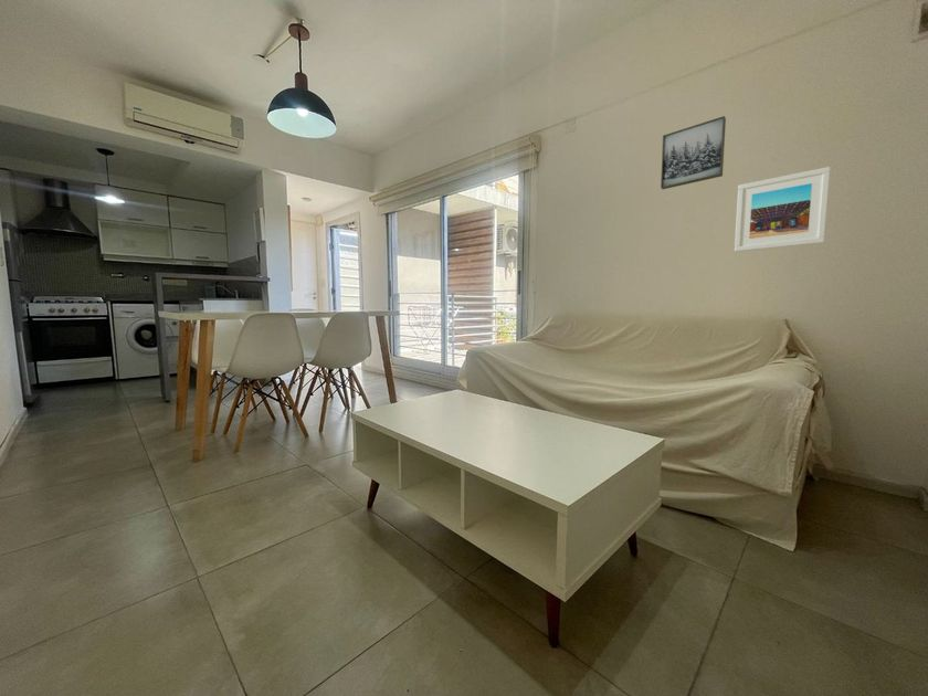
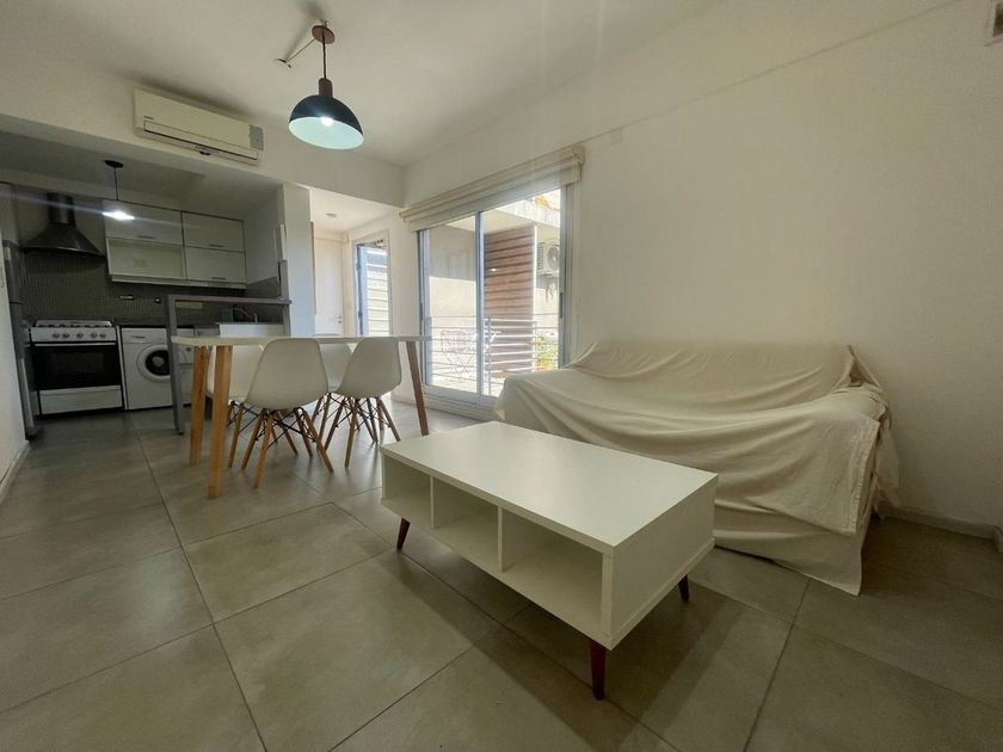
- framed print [734,166,832,253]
- wall art [660,115,727,190]
